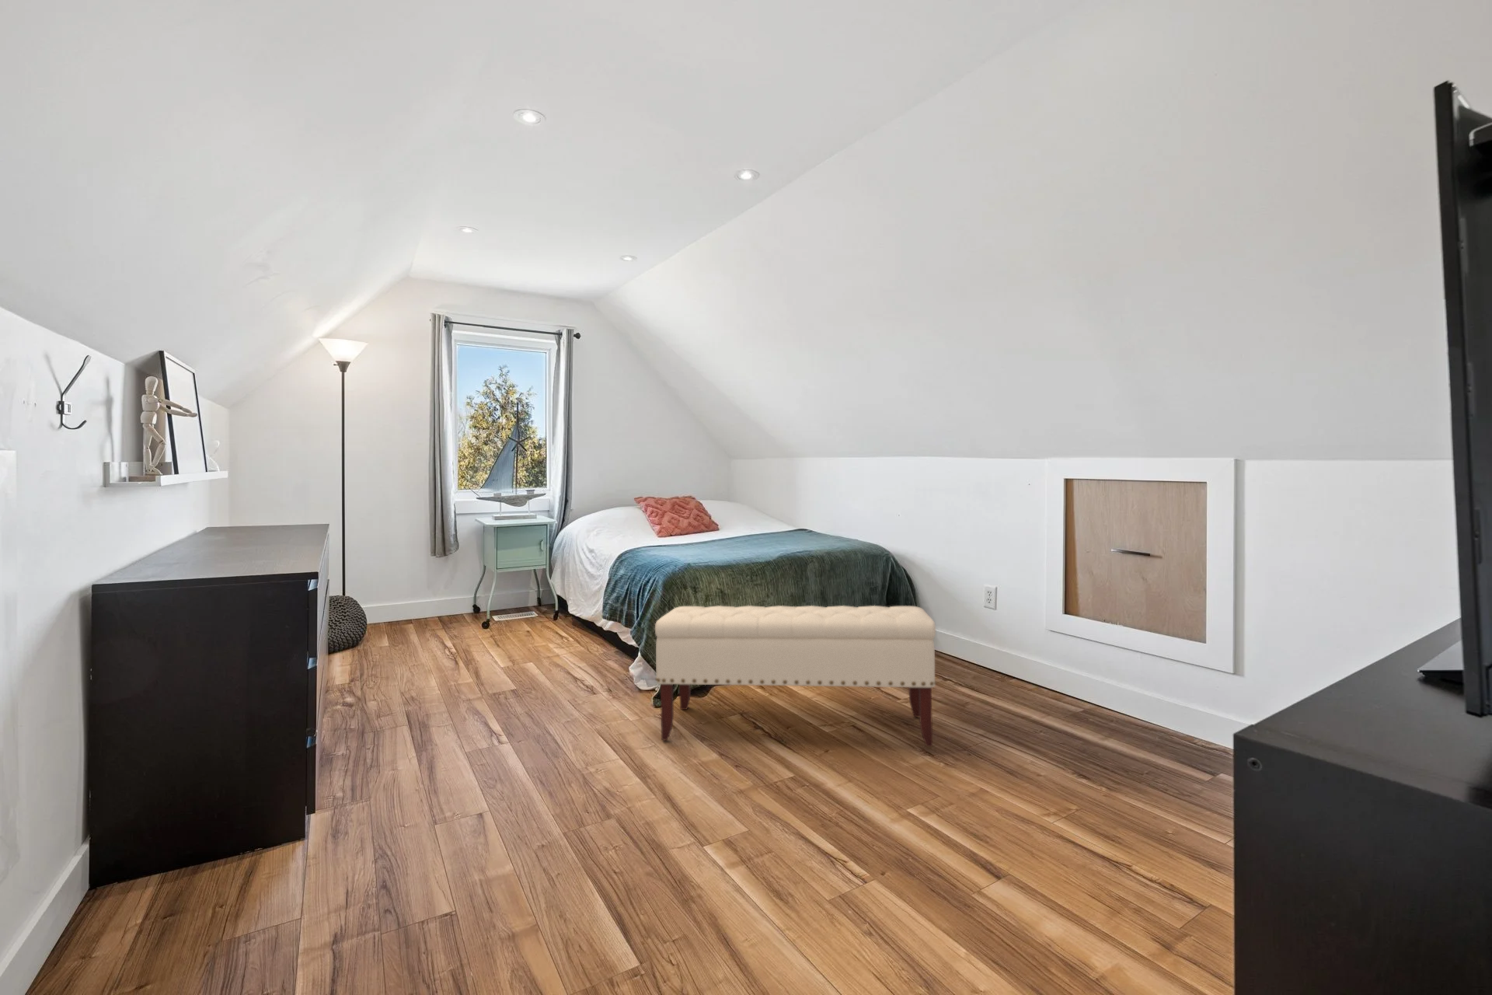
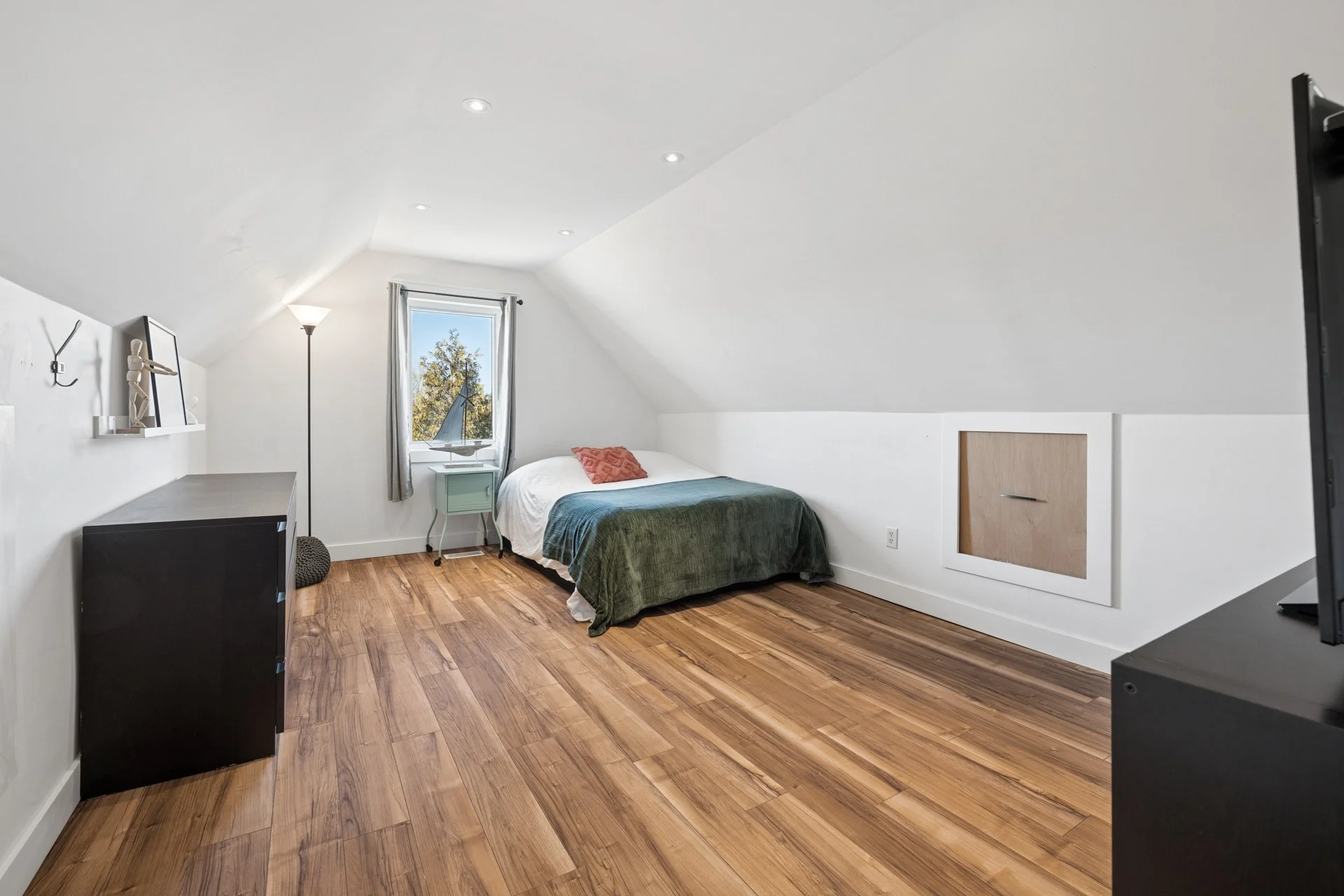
- bench [654,605,937,747]
